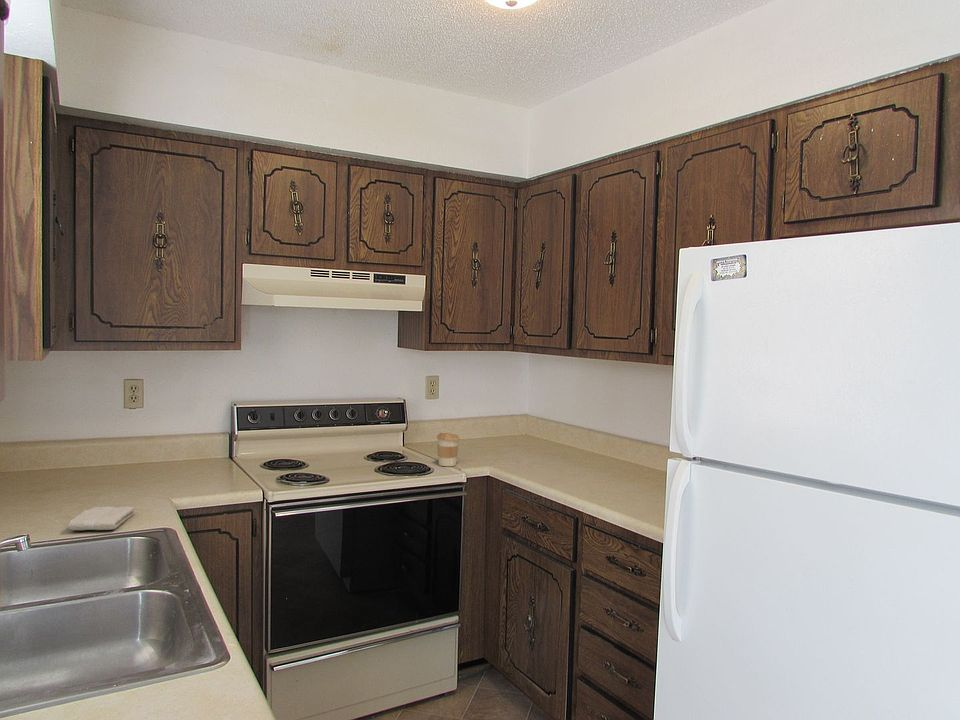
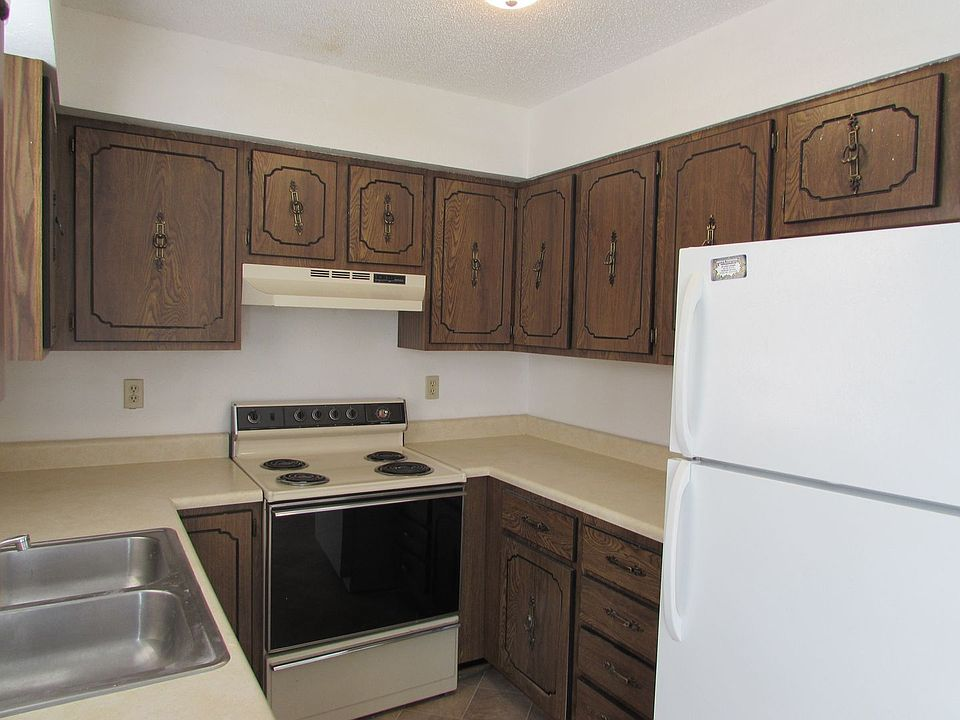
- washcloth [68,506,135,531]
- coffee cup [436,432,461,467]
